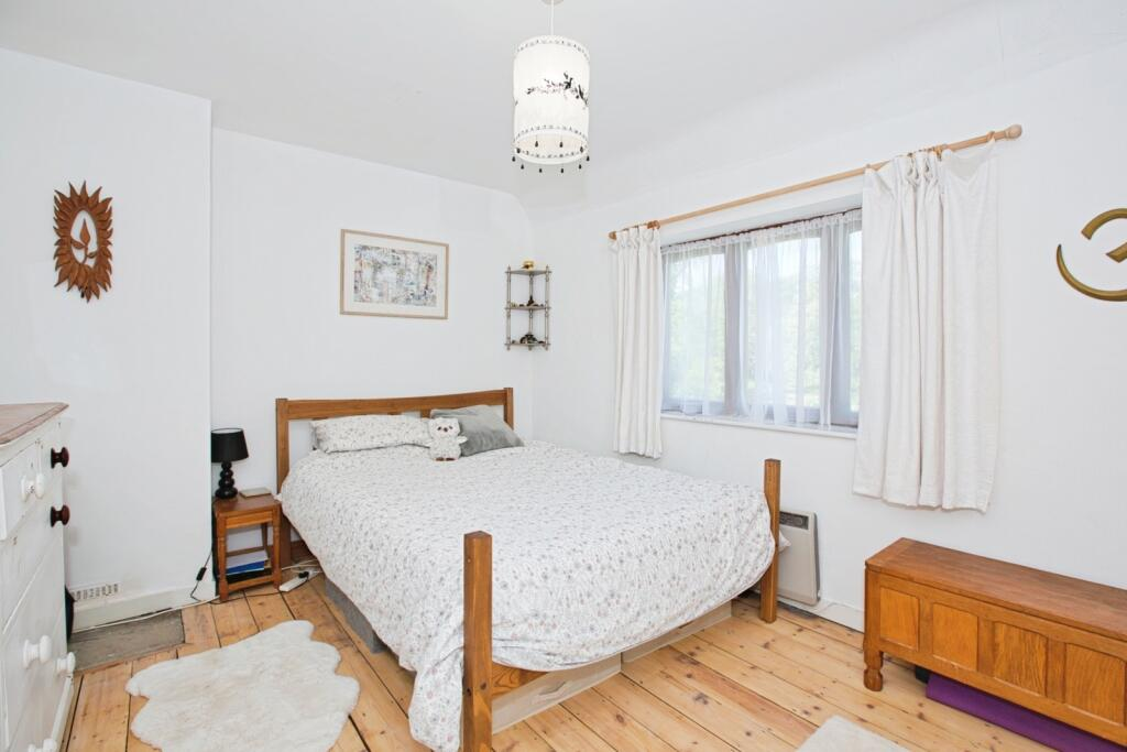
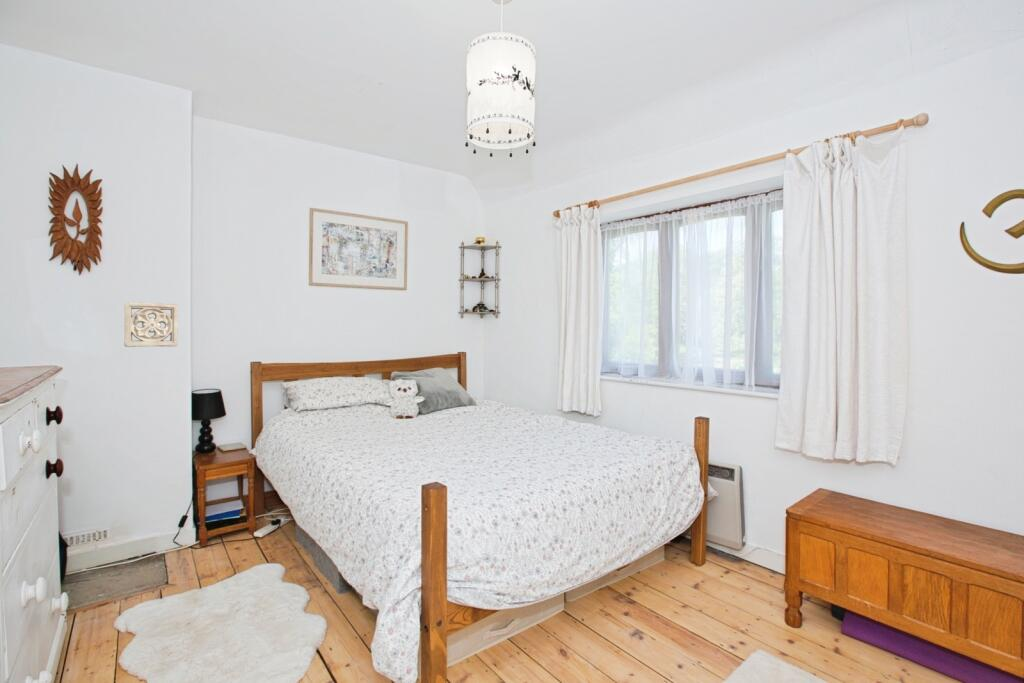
+ wall ornament [123,301,179,348]
